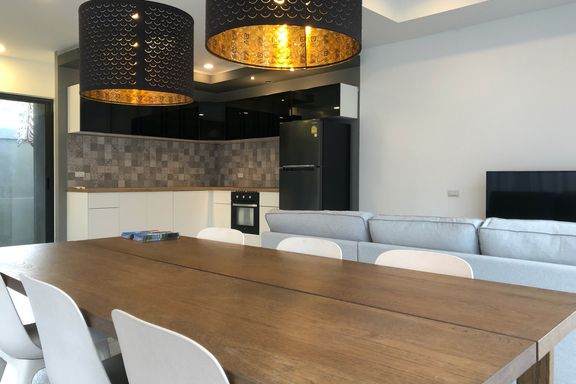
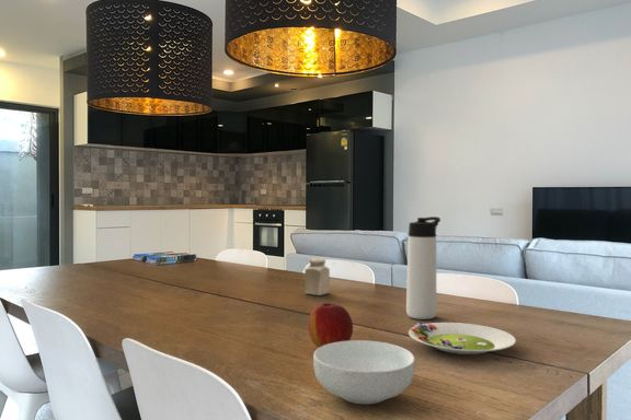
+ cereal bowl [312,339,416,405]
+ thermos bottle [405,215,441,320]
+ salt shaker [303,257,331,296]
+ salad plate [408,322,517,355]
+ apple [307,302,354,349]
